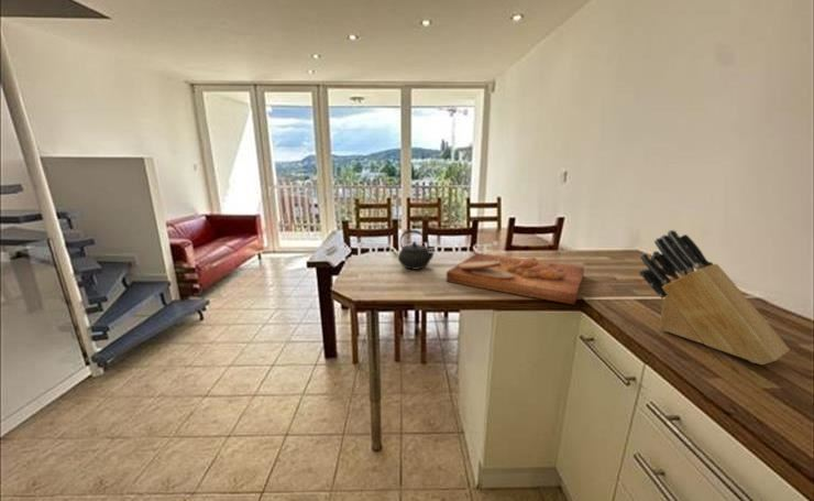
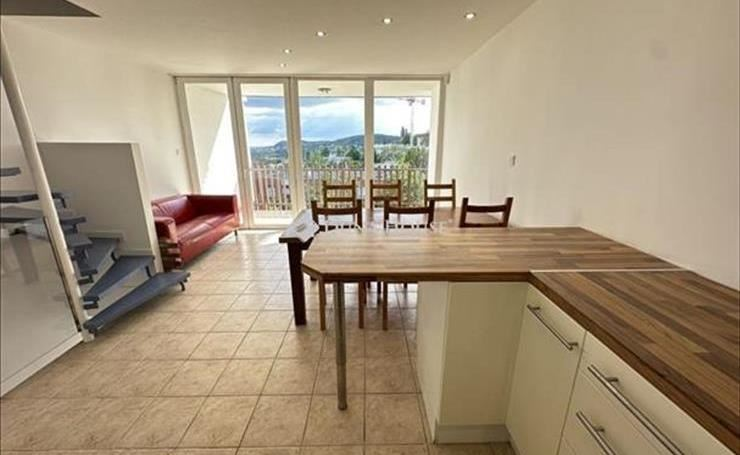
- cutting board [446,252,585,306]
- kettle [397,229,436,271]
- knife block [639,229,791,366]
